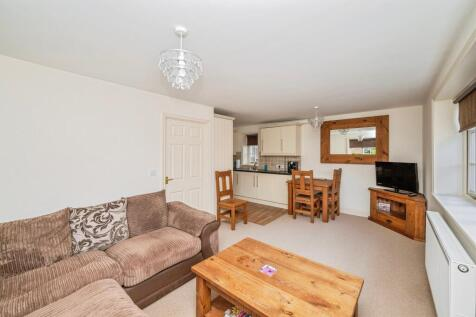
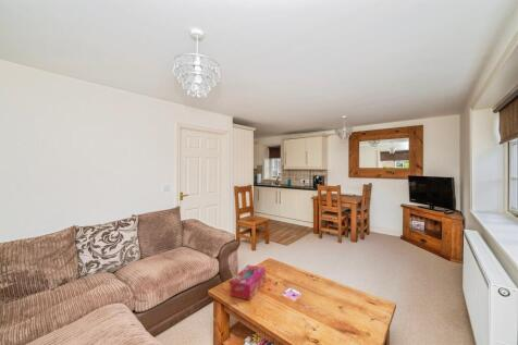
+ tissue box [229,264,267,301]
